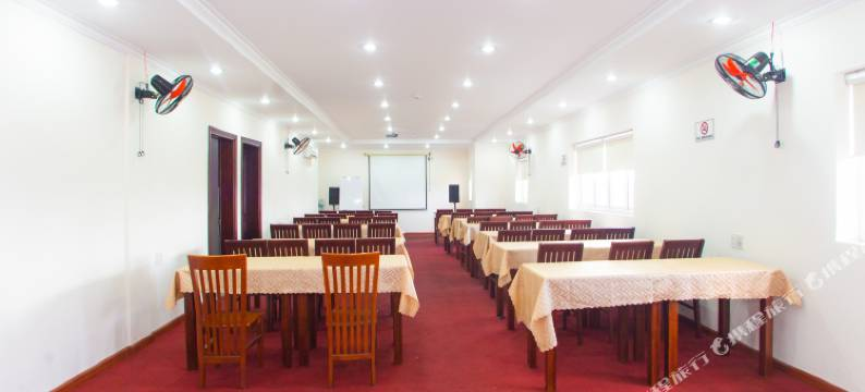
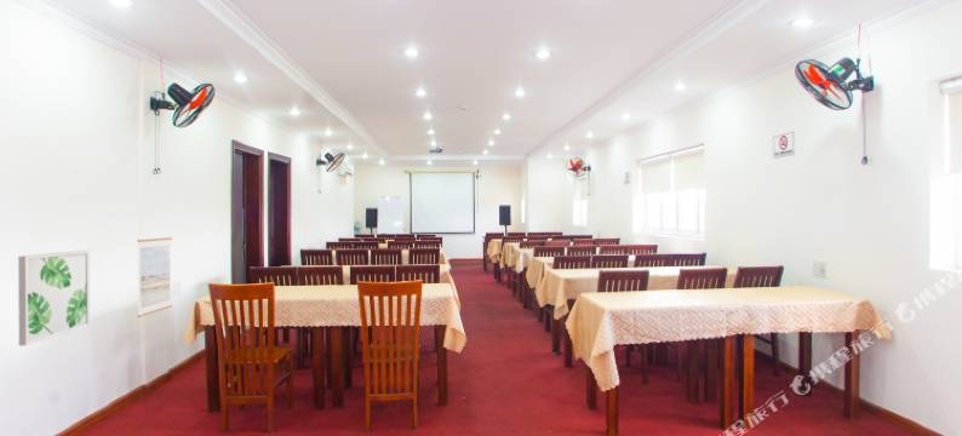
+ wall art [137,236,173,319]
+ wall art [17,249,91,346]
